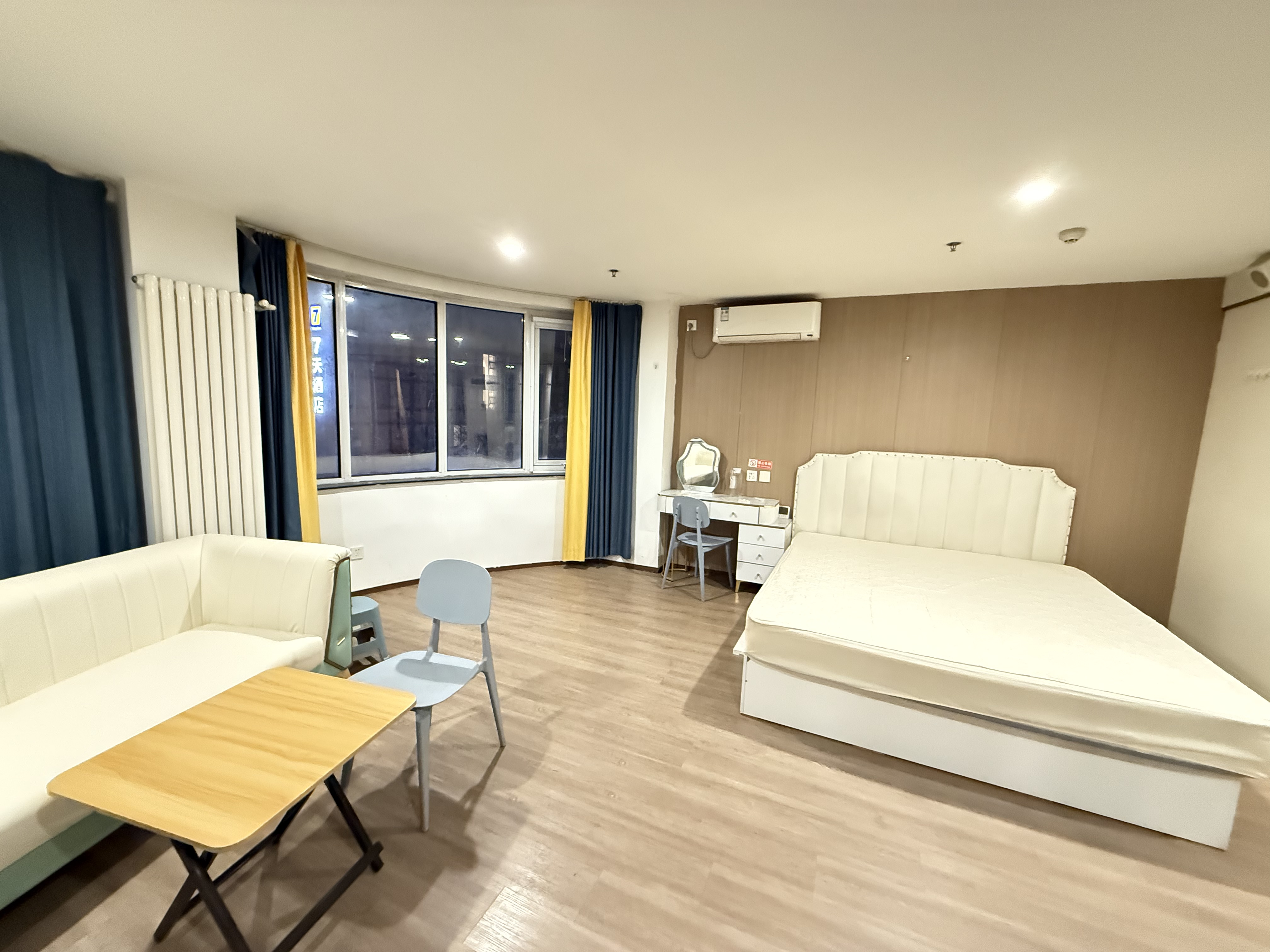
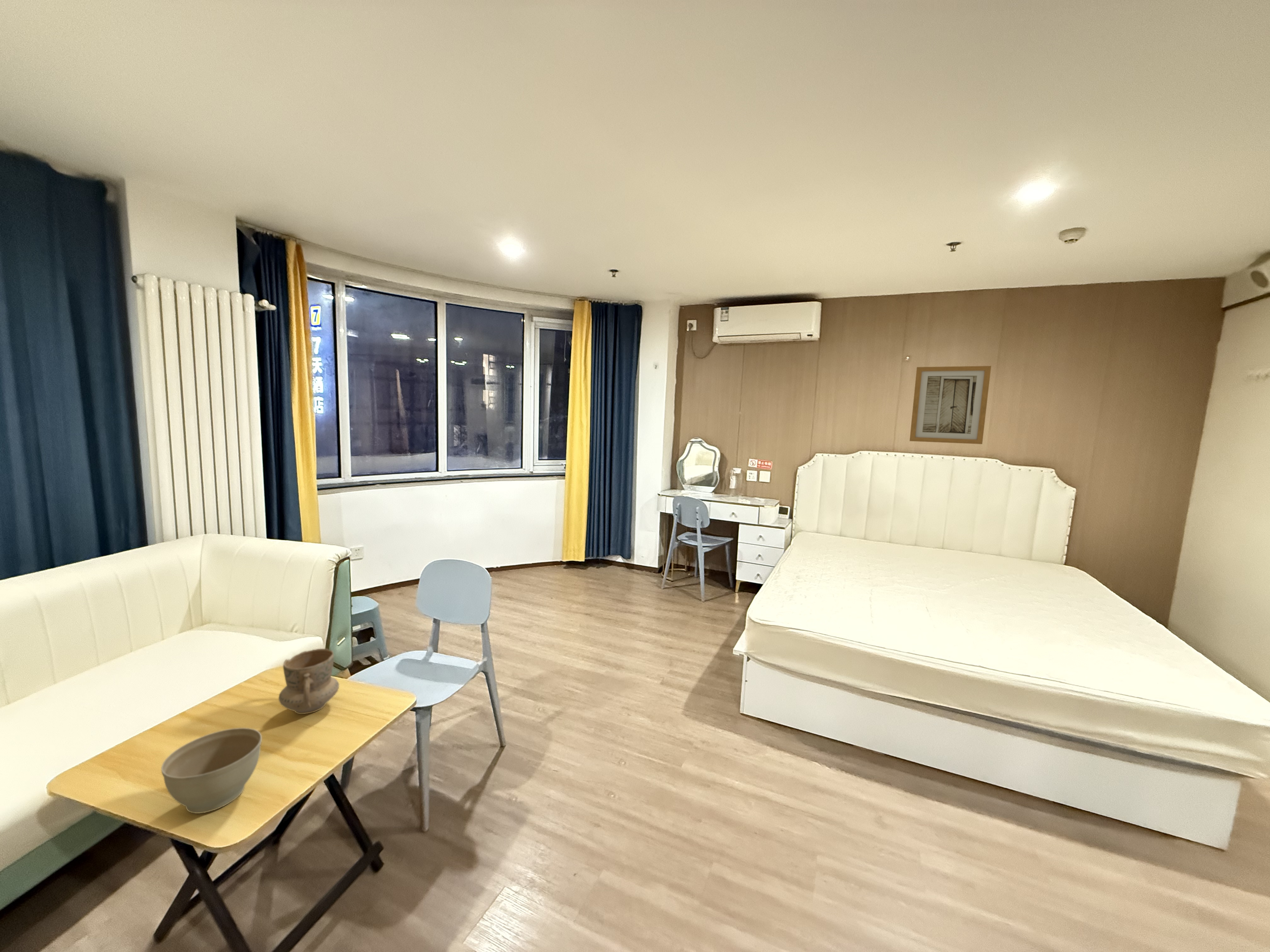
+ wall art [909,366,992,445]
+ planter bowl [161,728,262,814]
+ mug [278,648,340,714]
